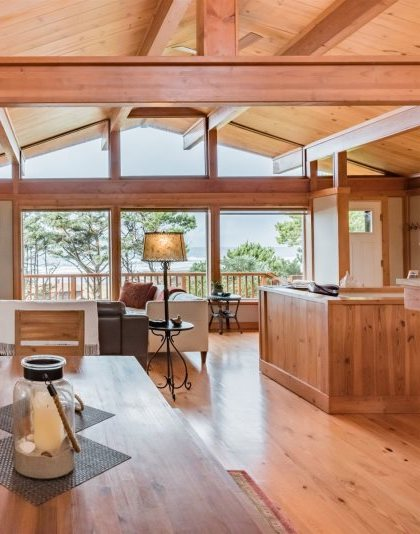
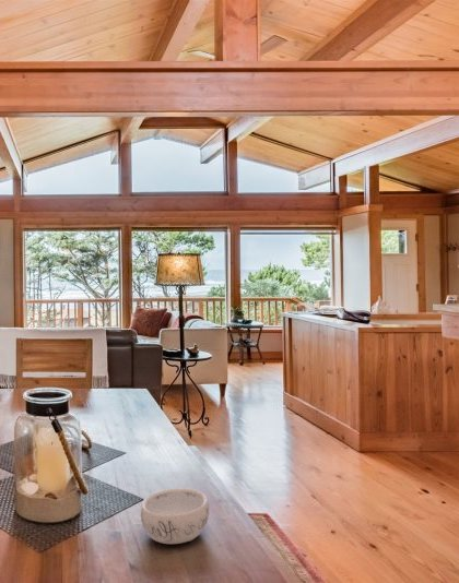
+ decorative bowl [140,487,210,545]
